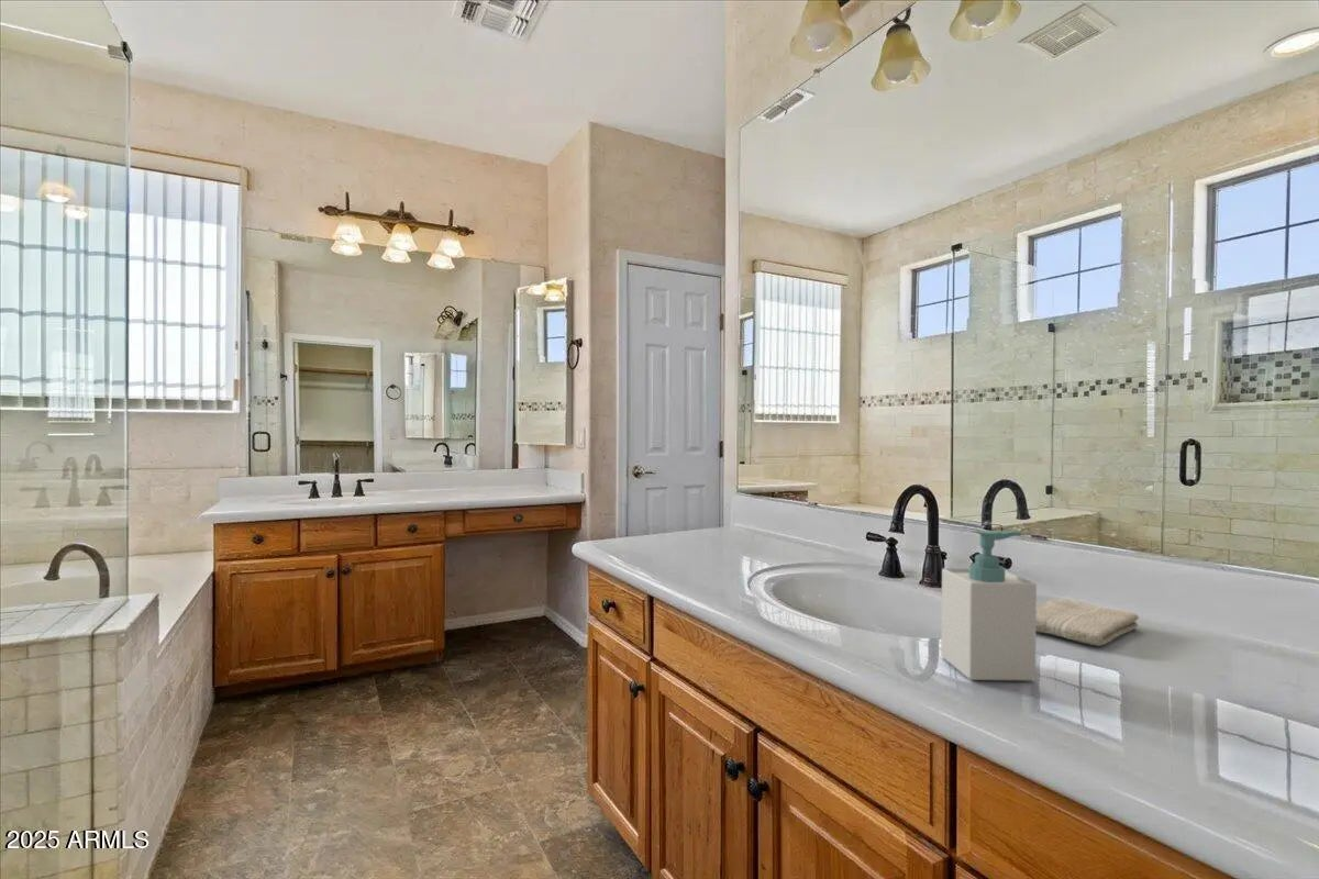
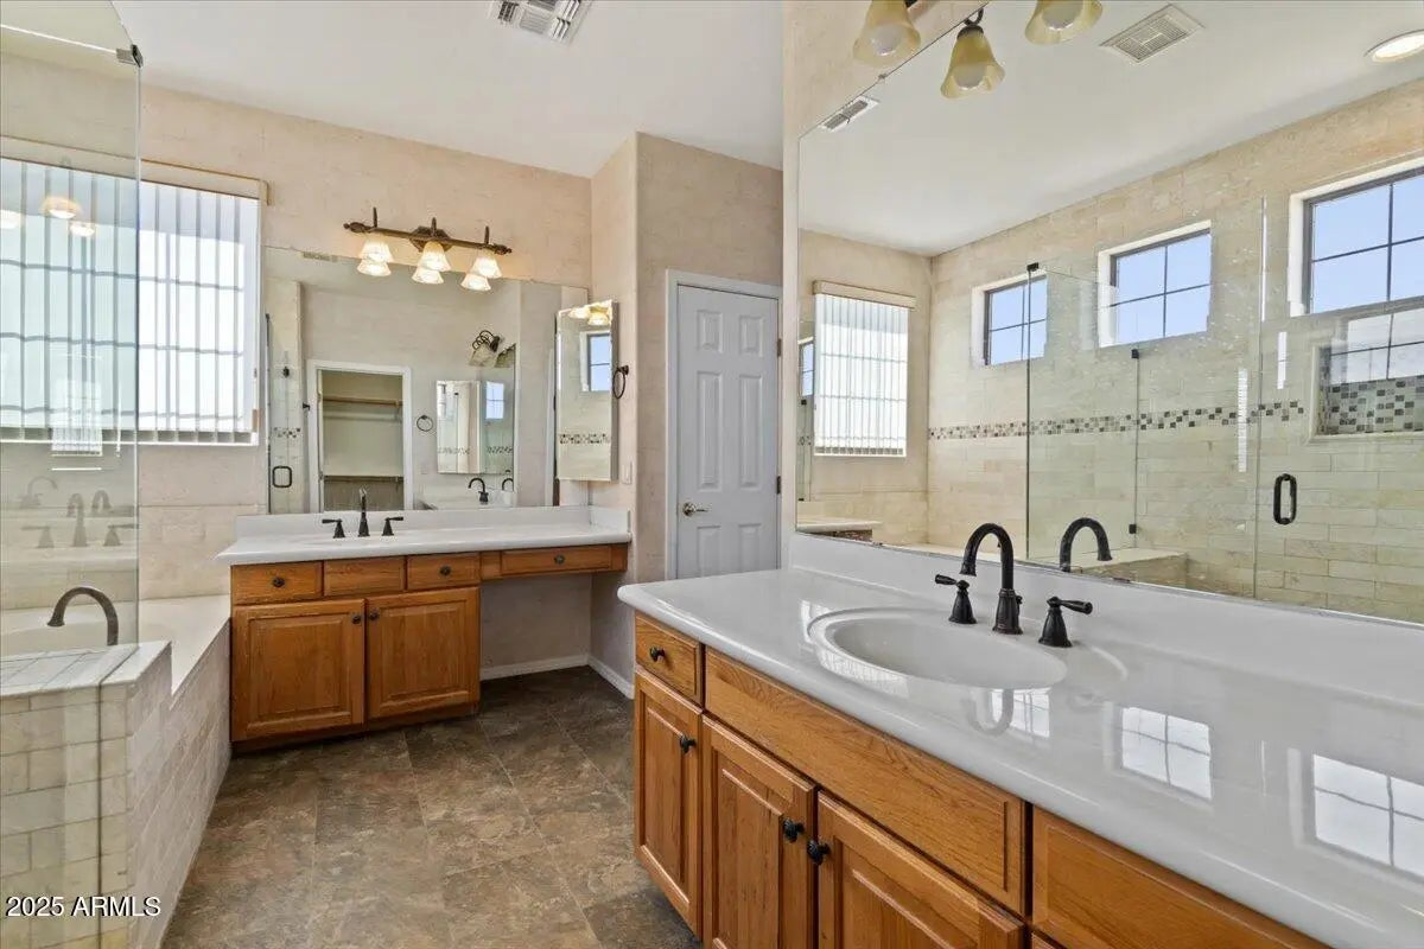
- soap bottle [940,528,1038,681]
- washcloth [1035,598,1140,647]
